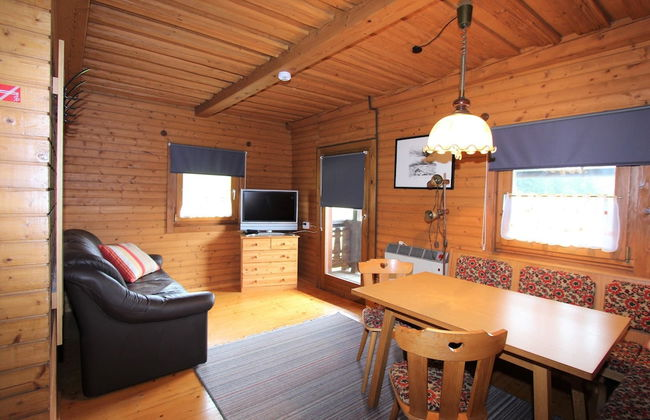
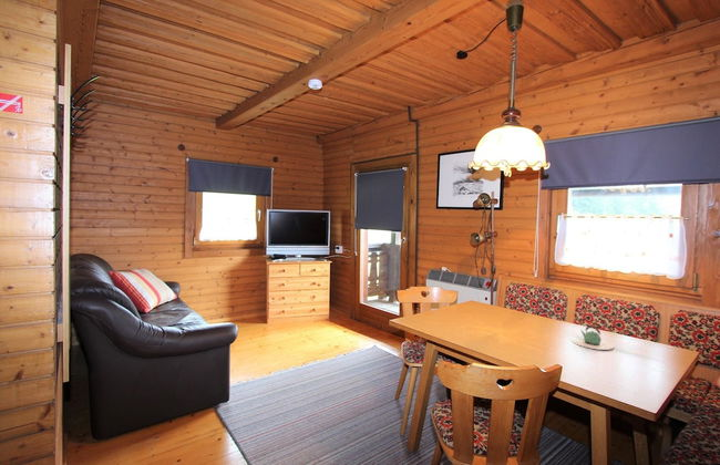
+ teapot [570,324,615,351]
